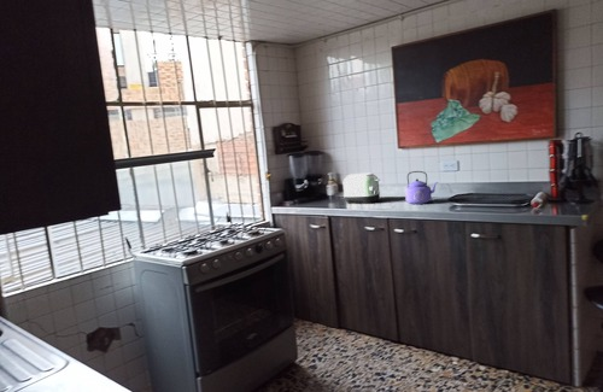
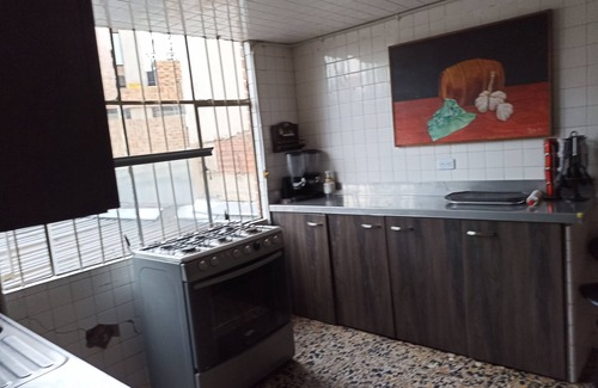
- toaster [343,172,381,204]
- kettle [404,170,439,205]
